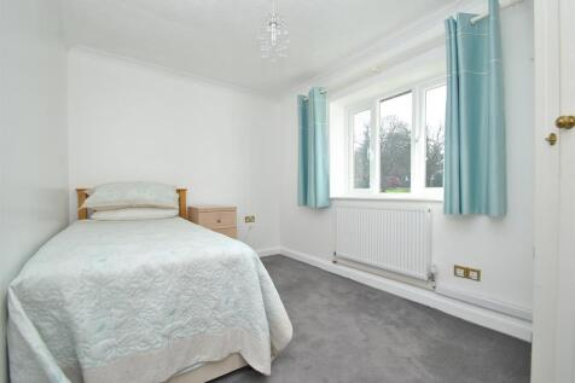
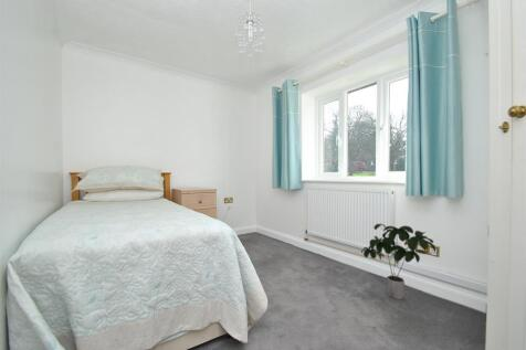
+ potted plant [360,222,436,300]
